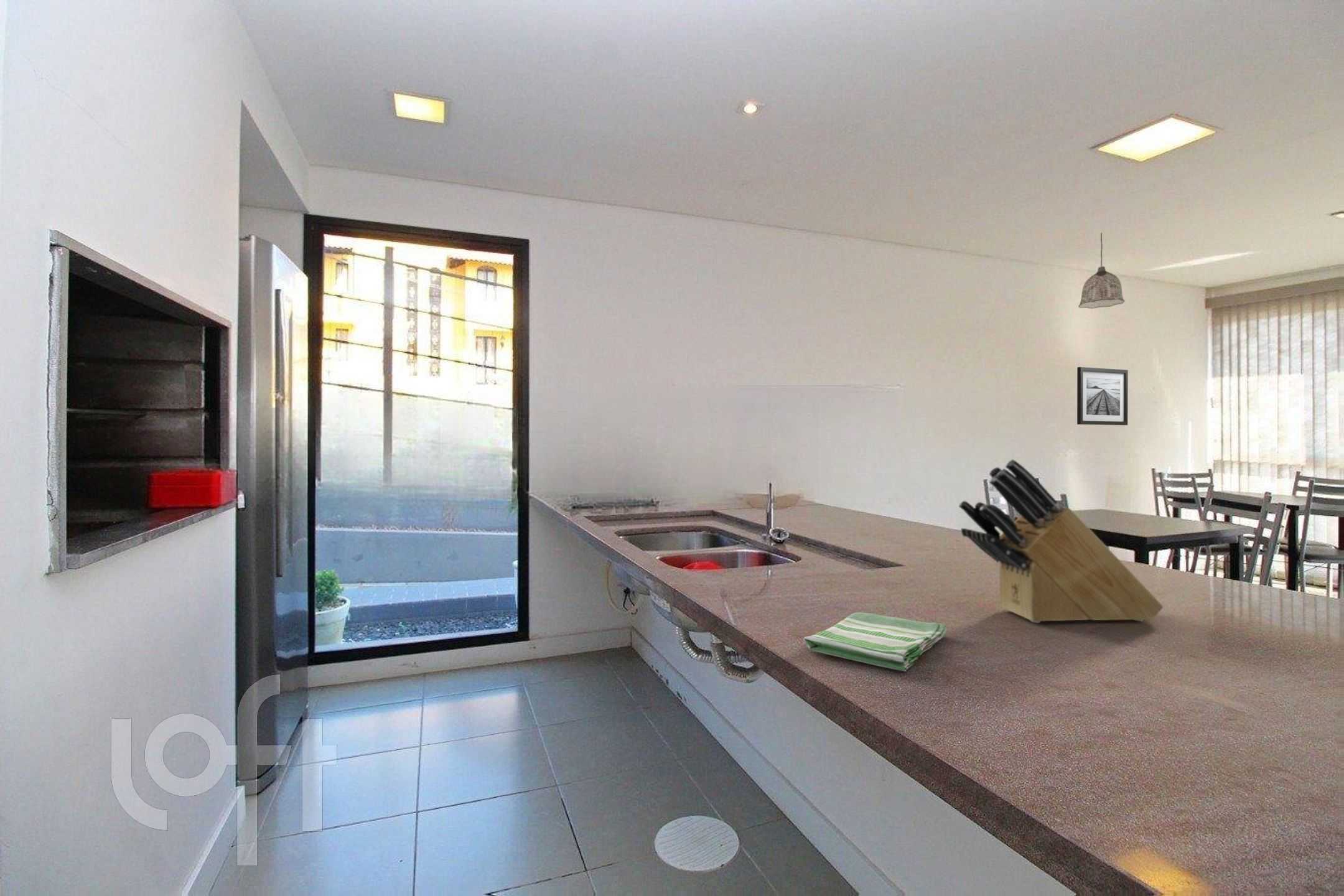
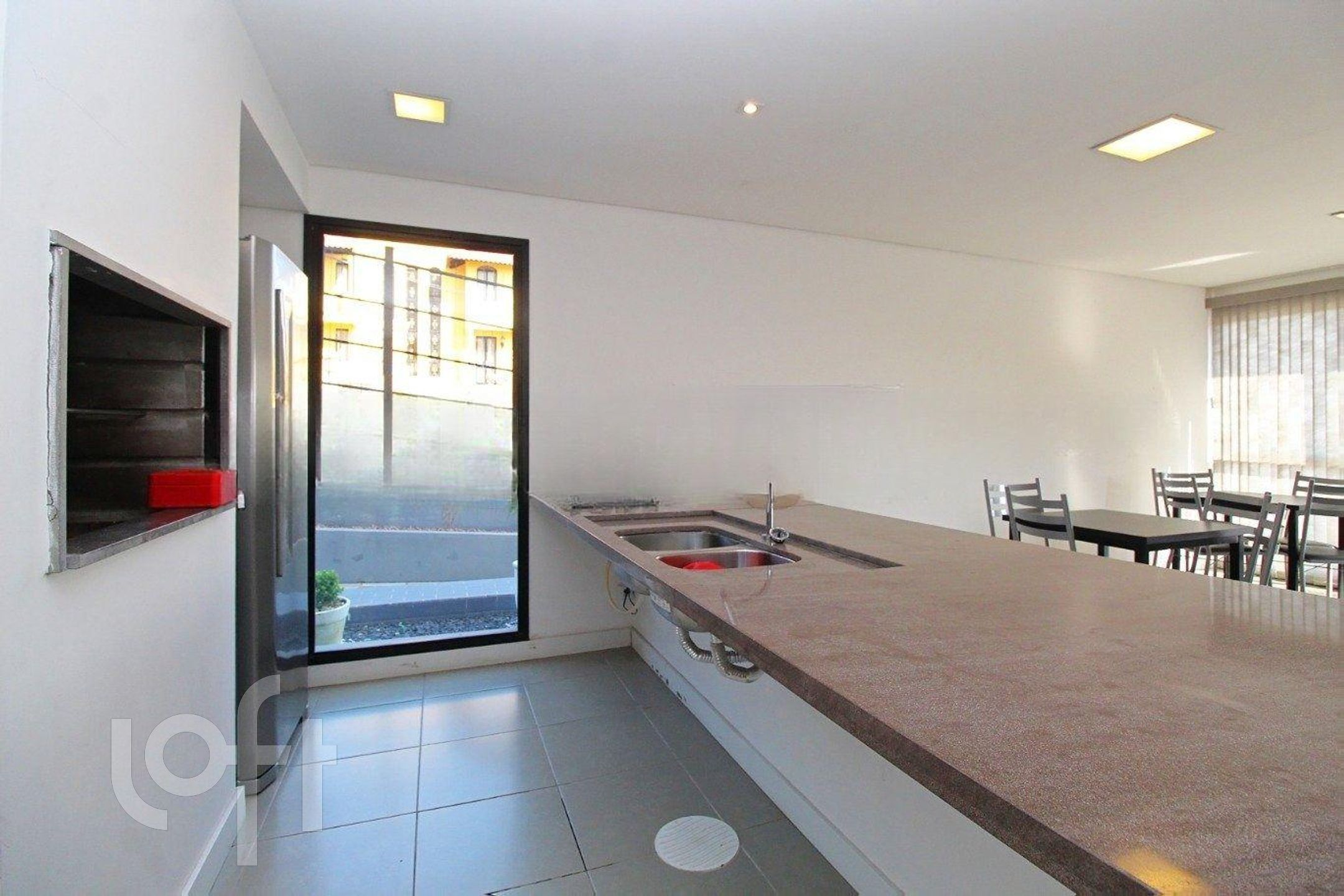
- wall art [1076,366,1129,426]
- knife block [958,459,1164,623]
- dish towel [803,612,948,672]
- pendant lamp [1078,232,1126,309]
